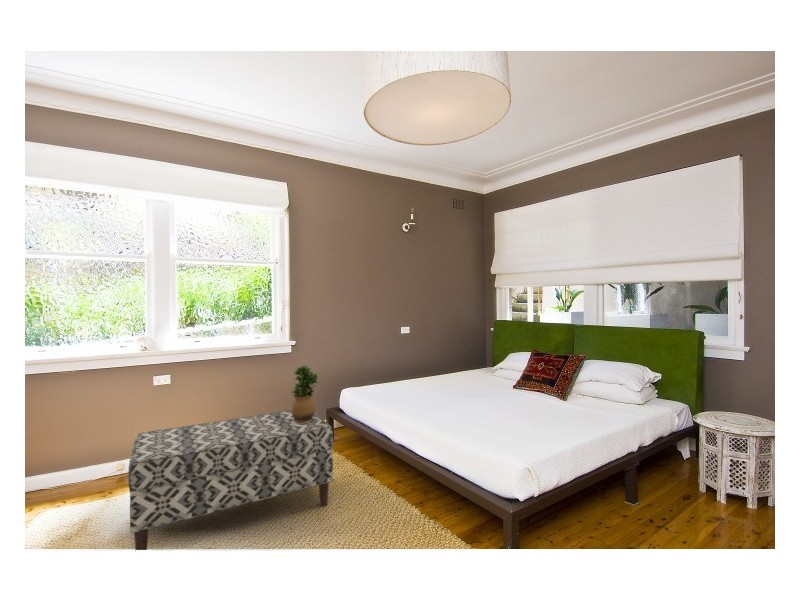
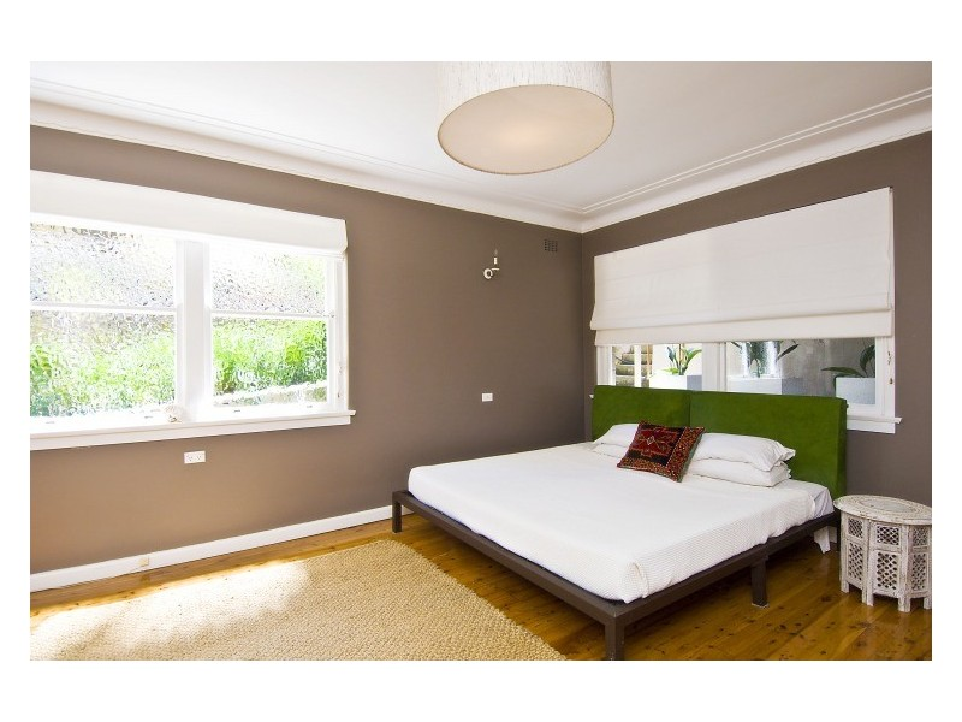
- potted plant [290,363,319,423]
- bench [127,409,334,551]
